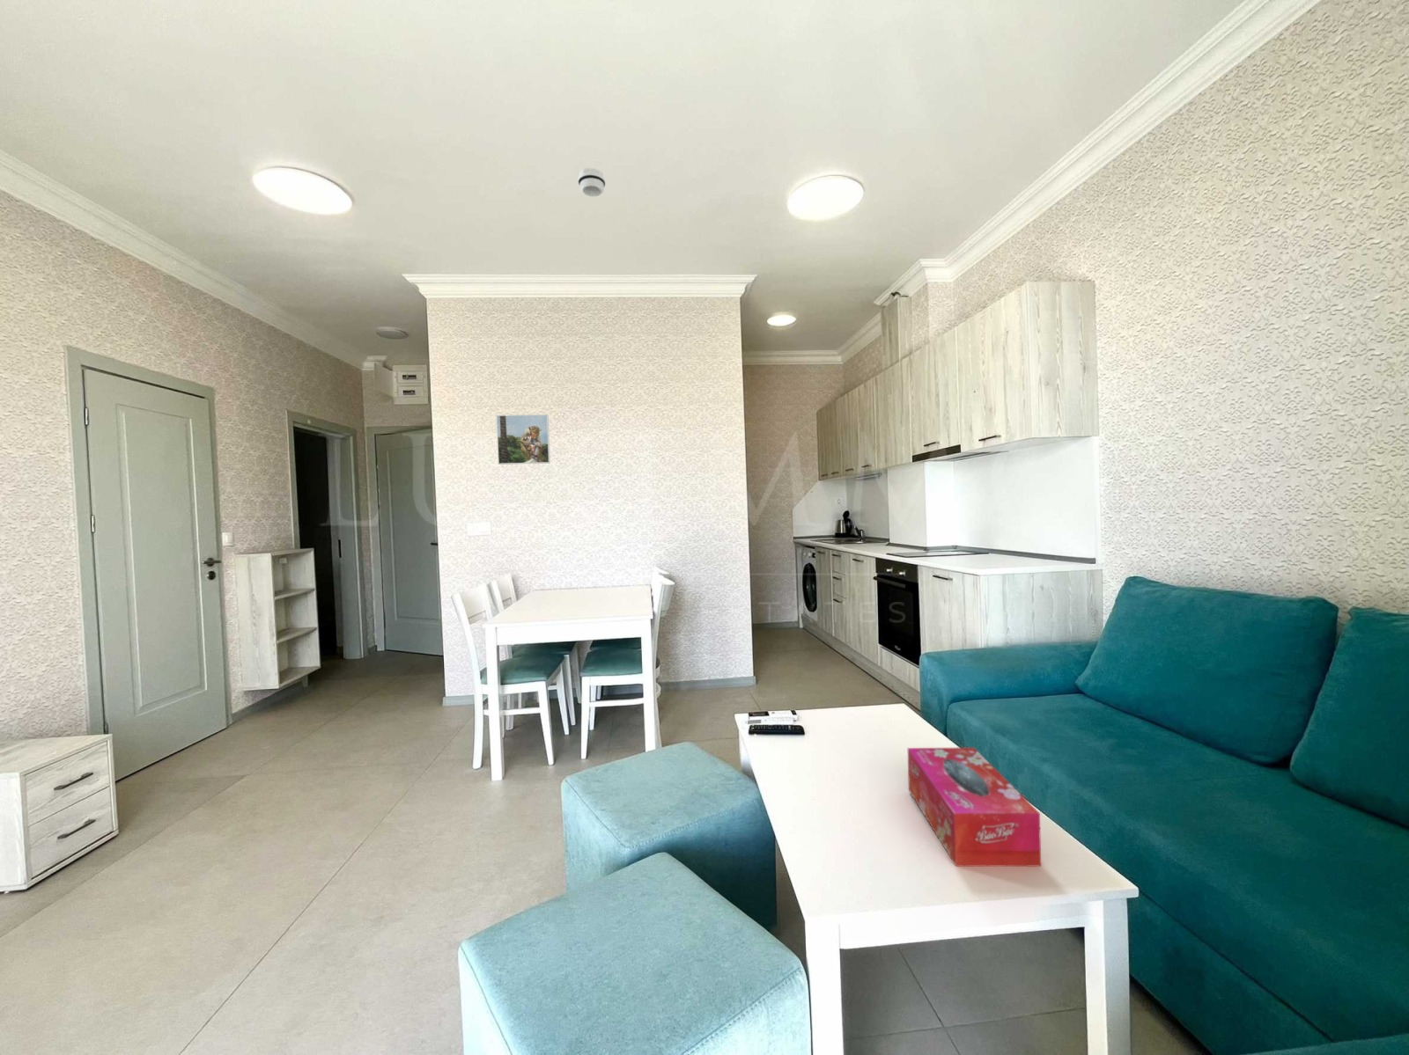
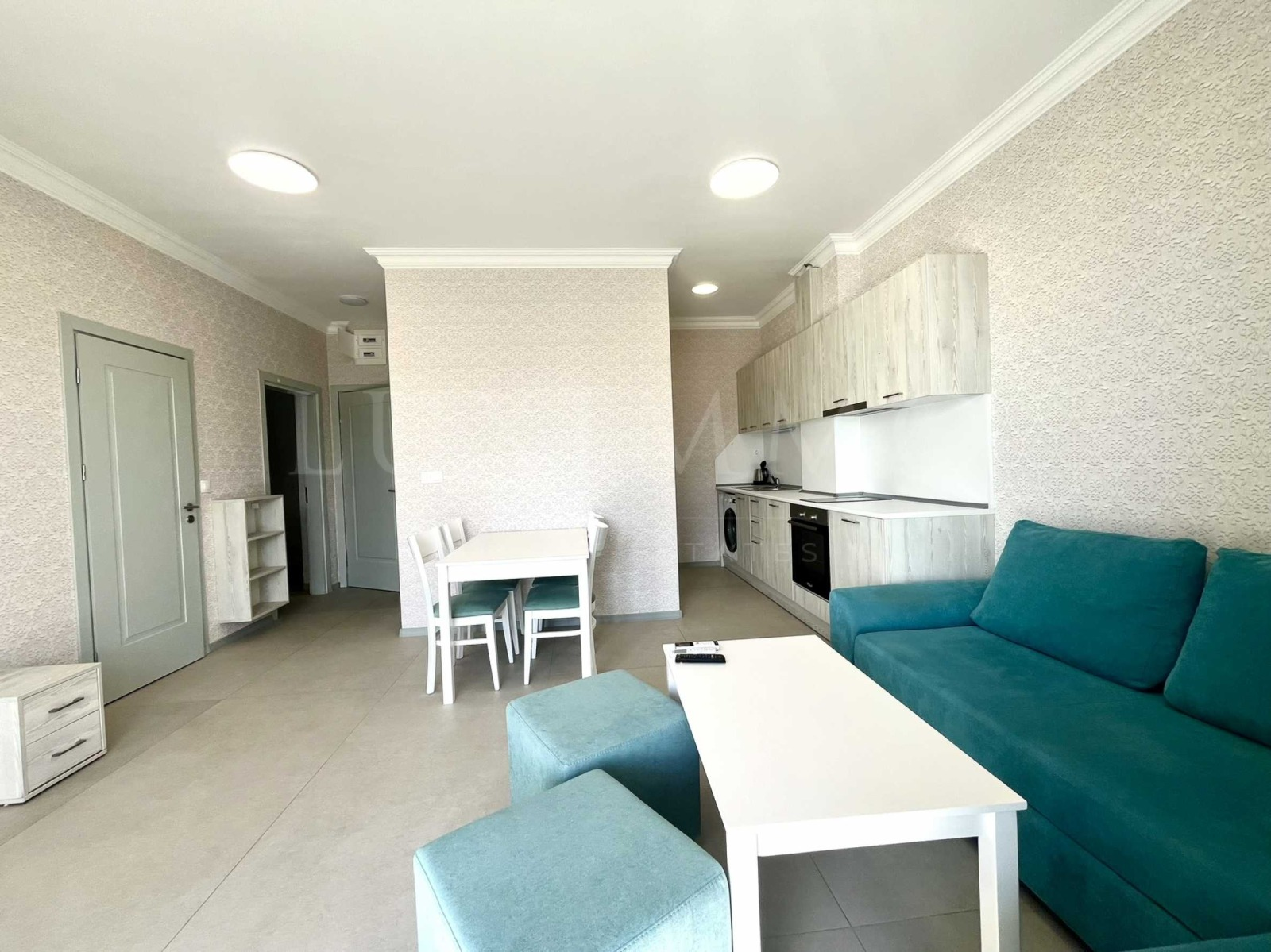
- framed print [496,413,551,465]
- smoke detector [576,167,606,197]
- tissue box [907,747,1042,868]
